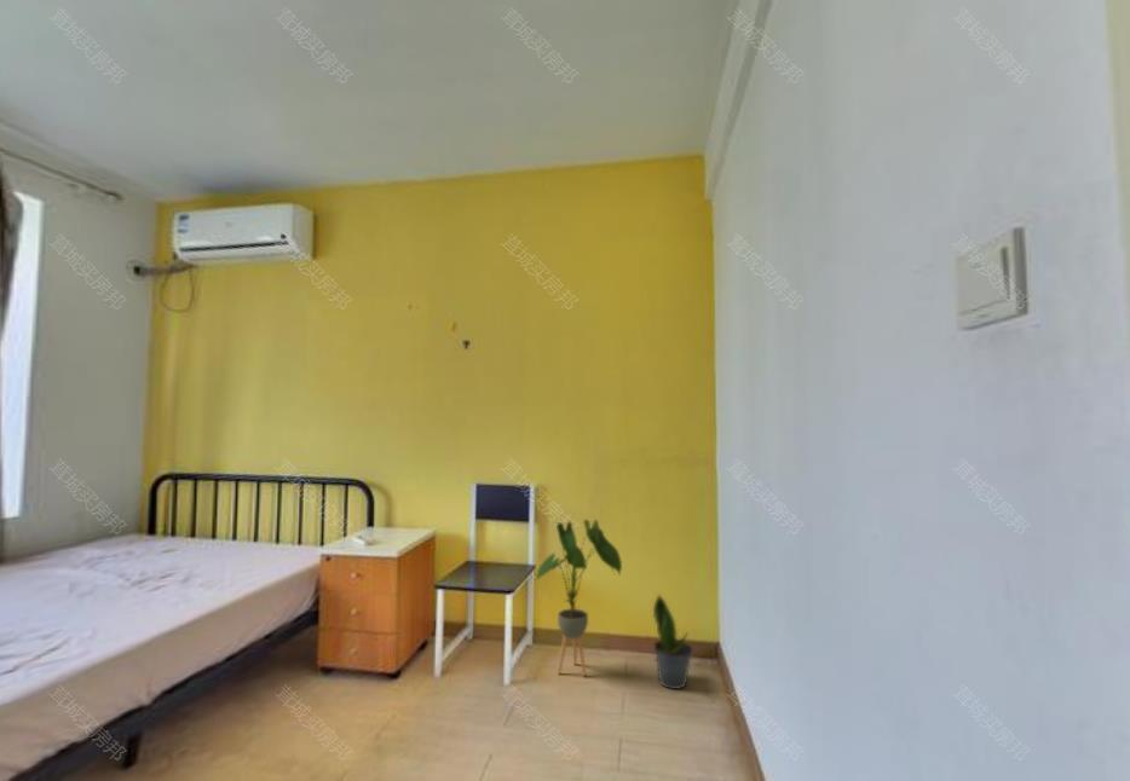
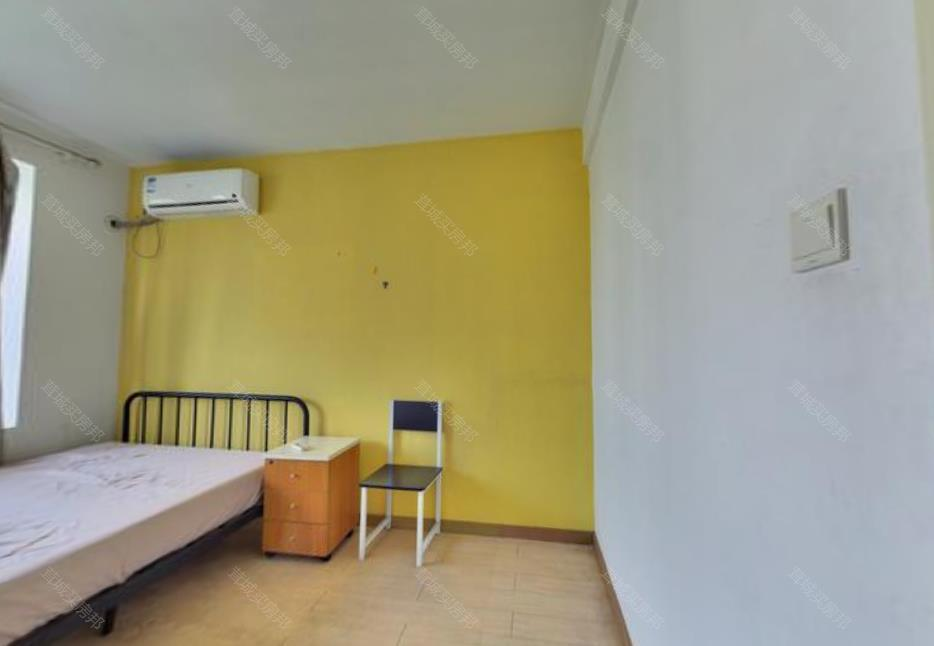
- house plant [532,519,623,677]
- potted plant [652,592,693,690]
